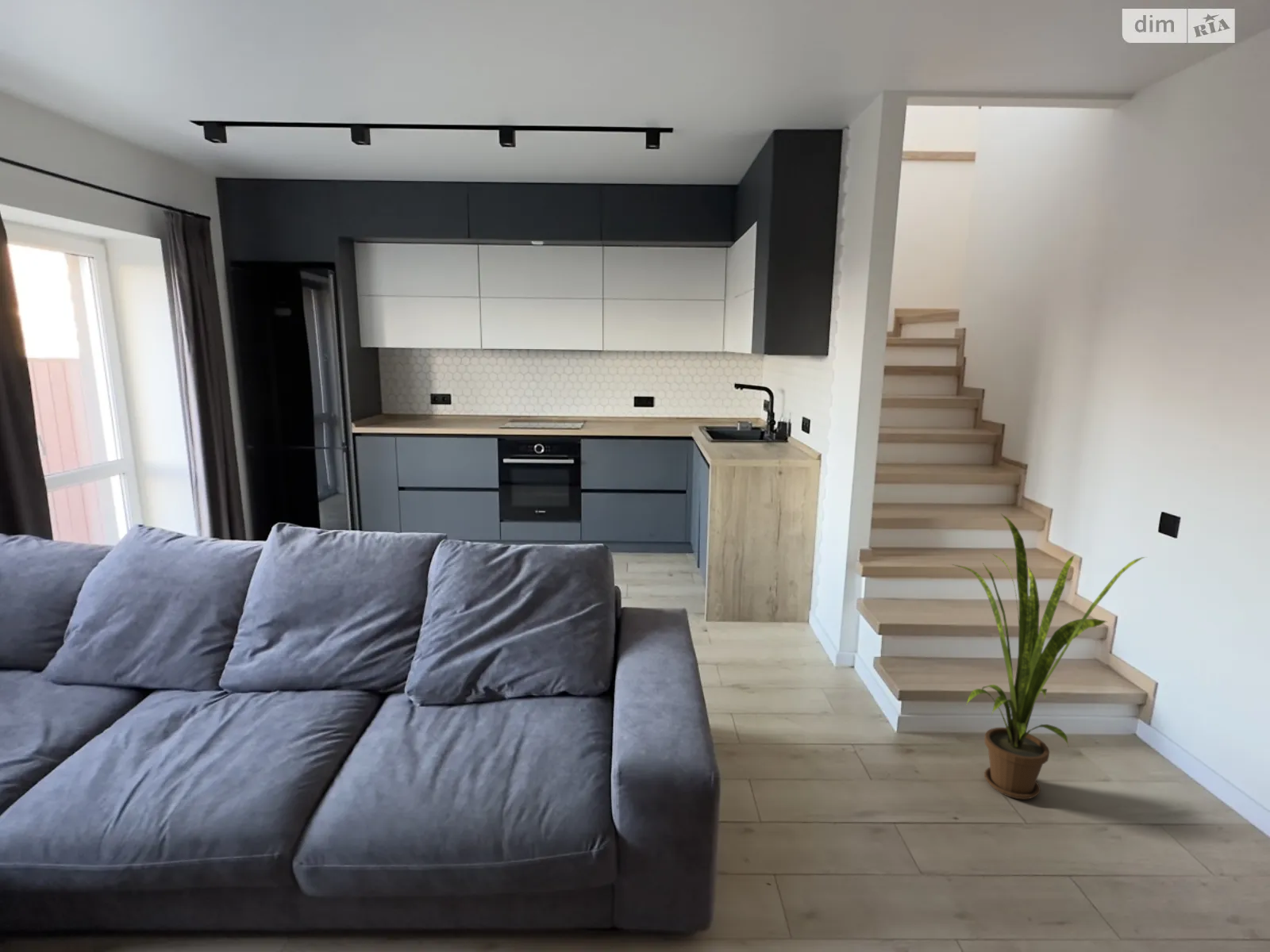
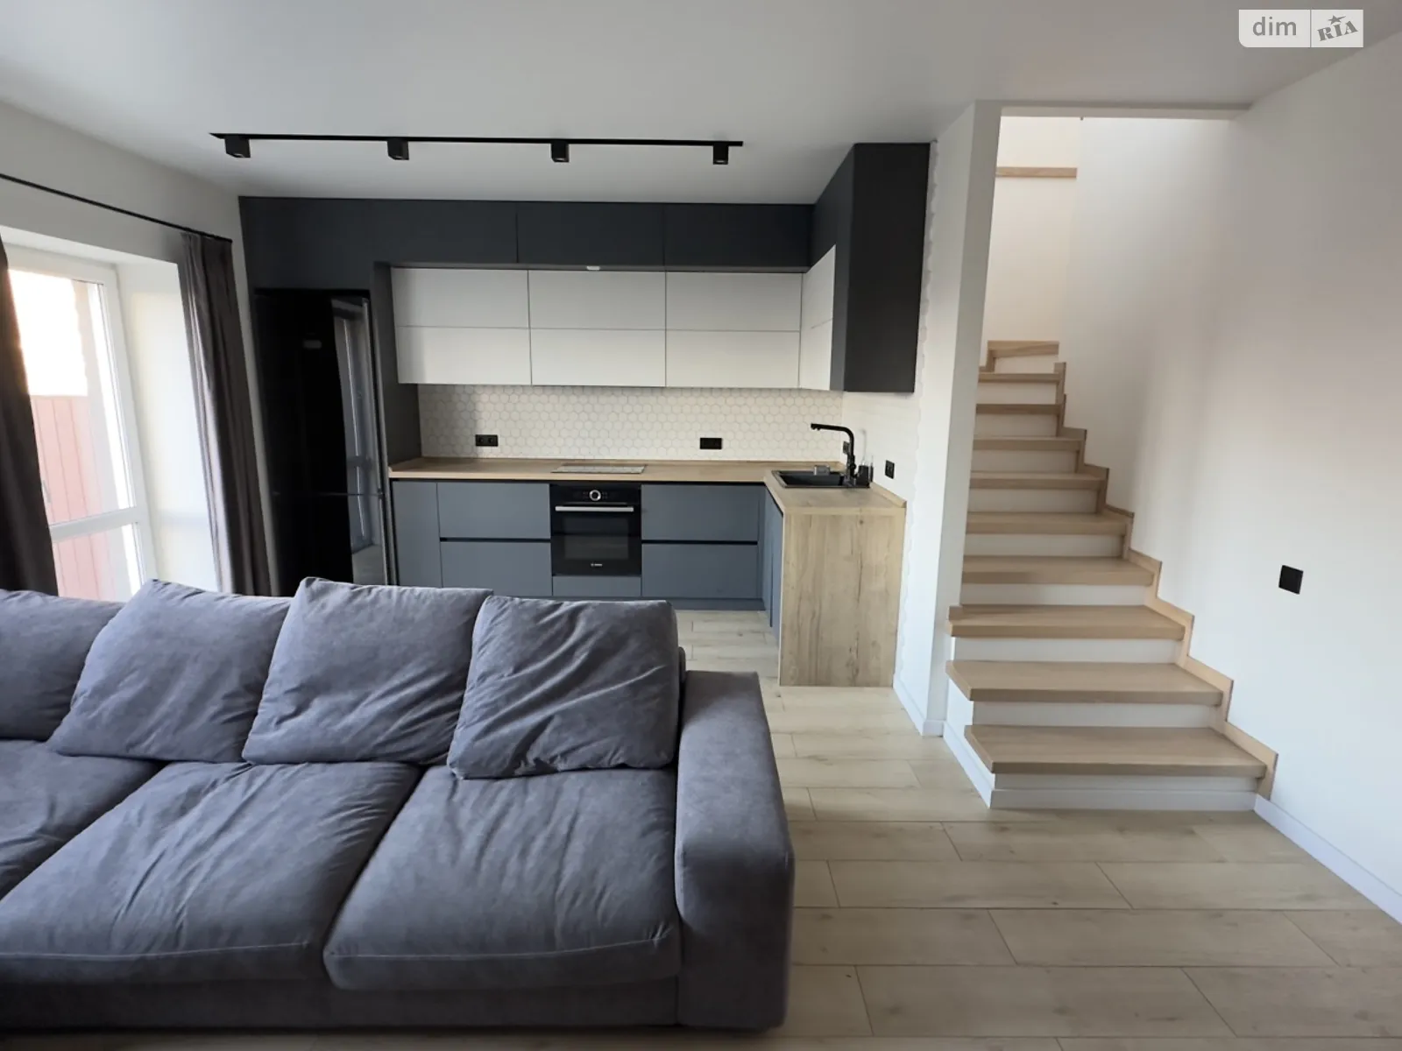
- house plant [951,513,1147,800]
